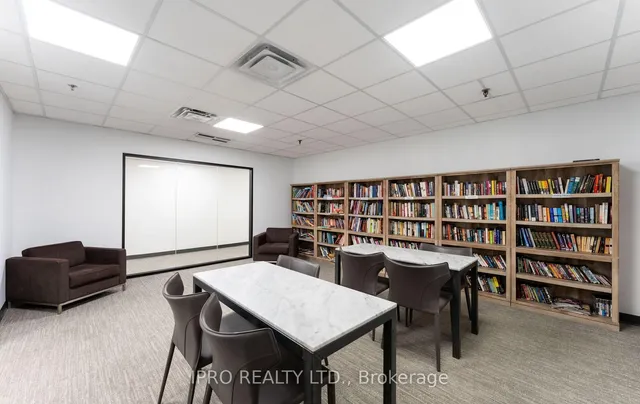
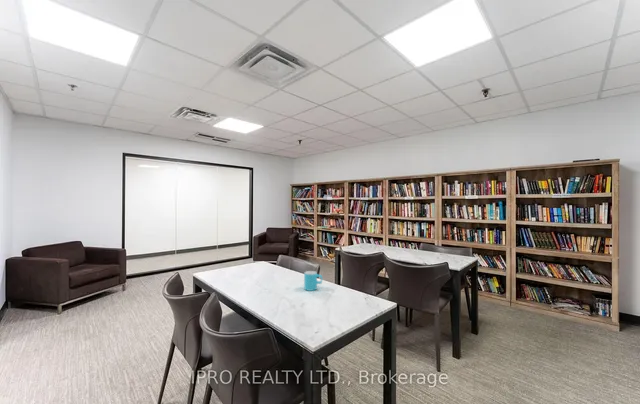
+ cup [303,270,323,292]
